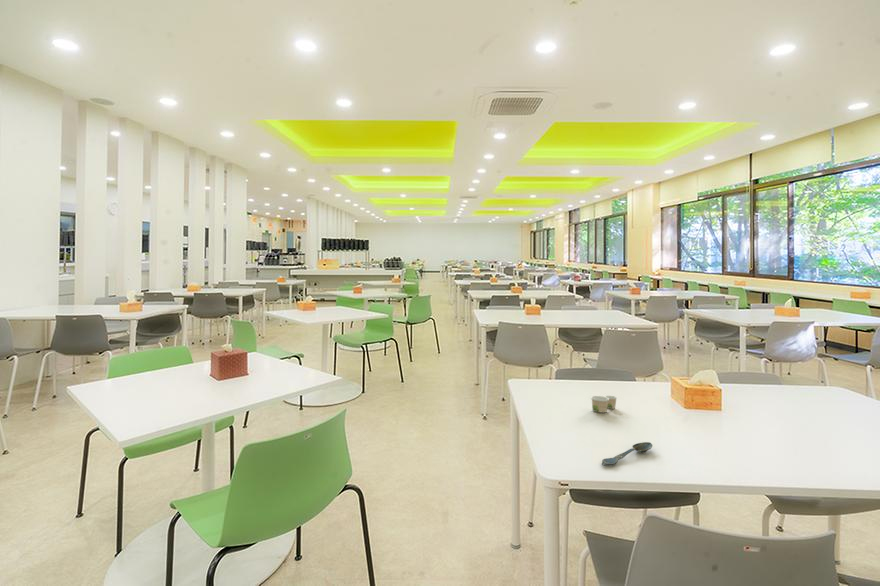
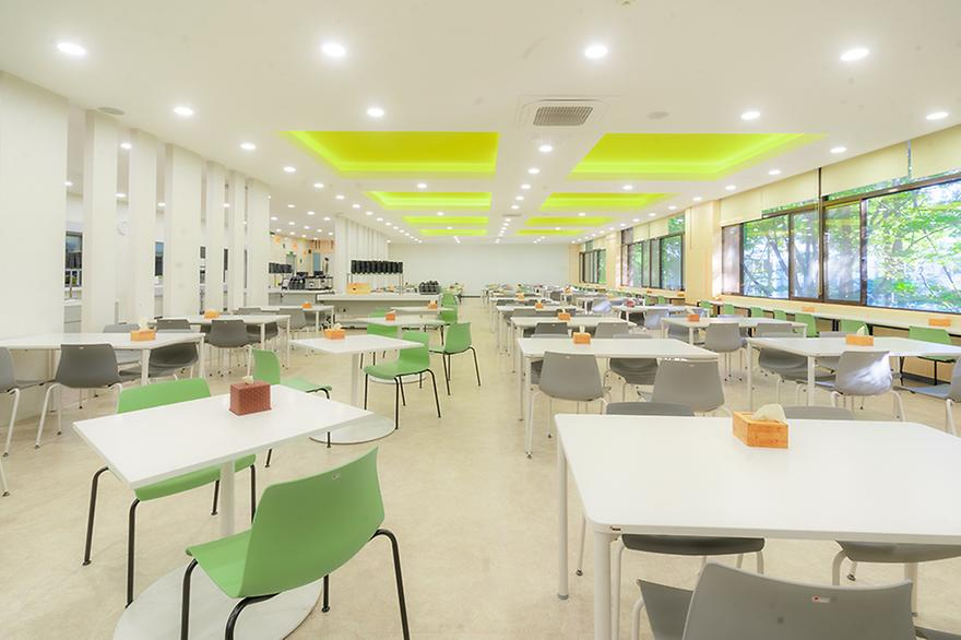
- spoon [600,441,653,466]
- paper cup [590,395,618,413]
